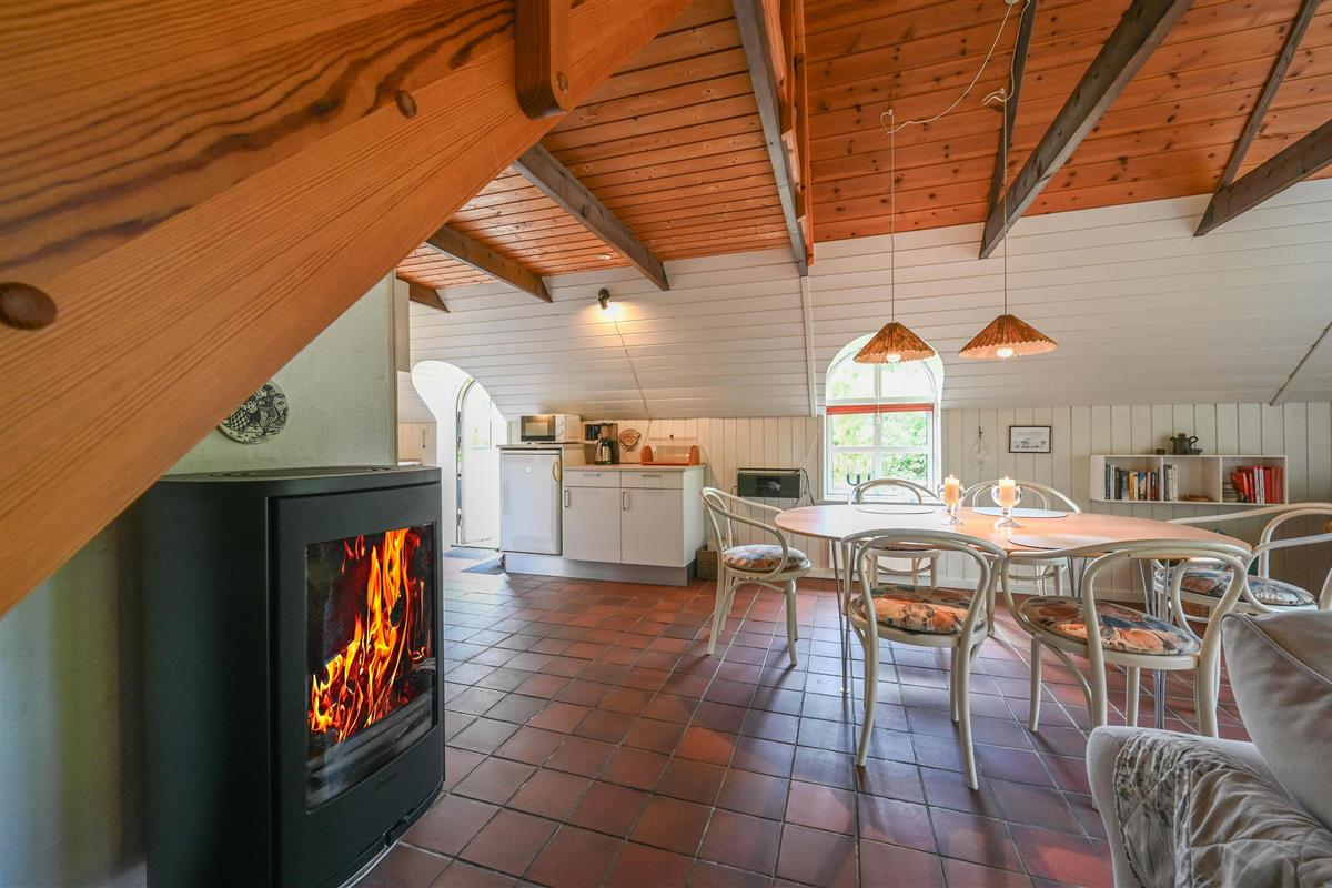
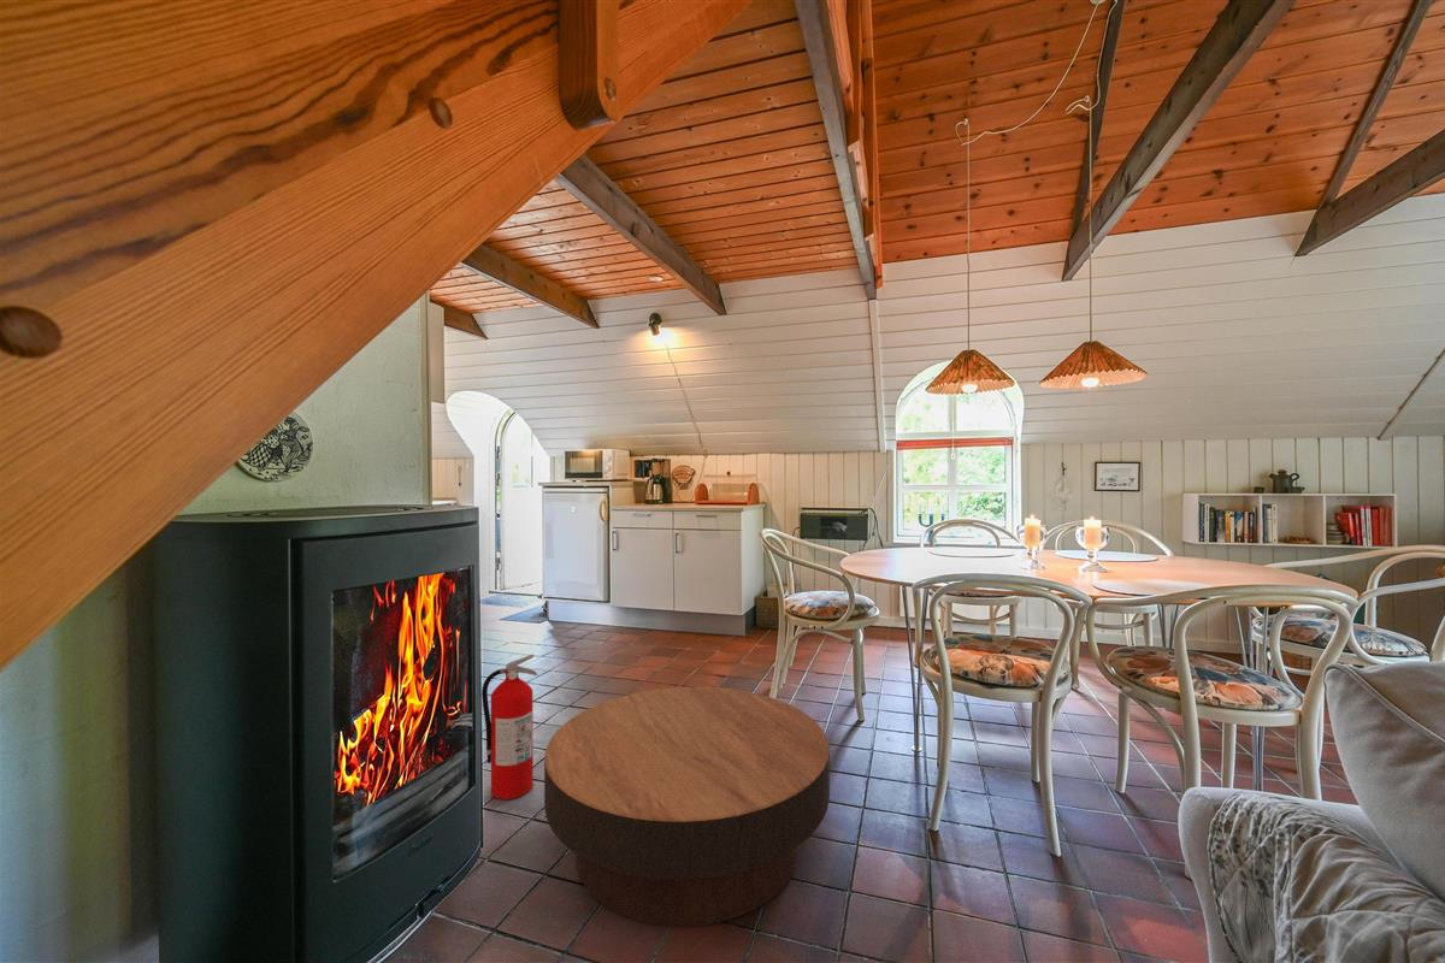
+ coffee table [543,686,831,928]
+ fire extinguisher [480,654,538,800]
